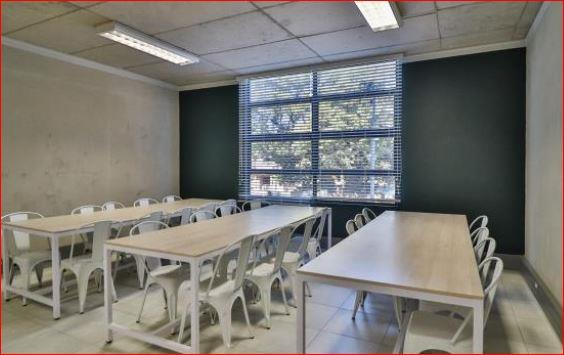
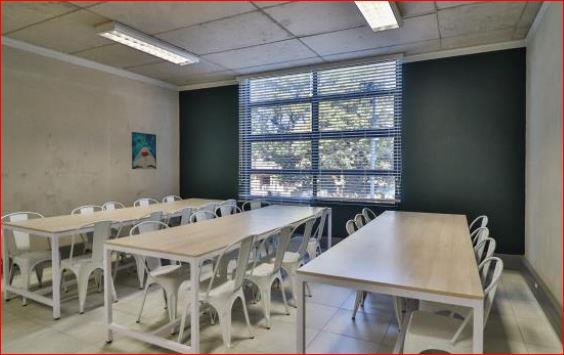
+ wall art [131,131,157,170]
